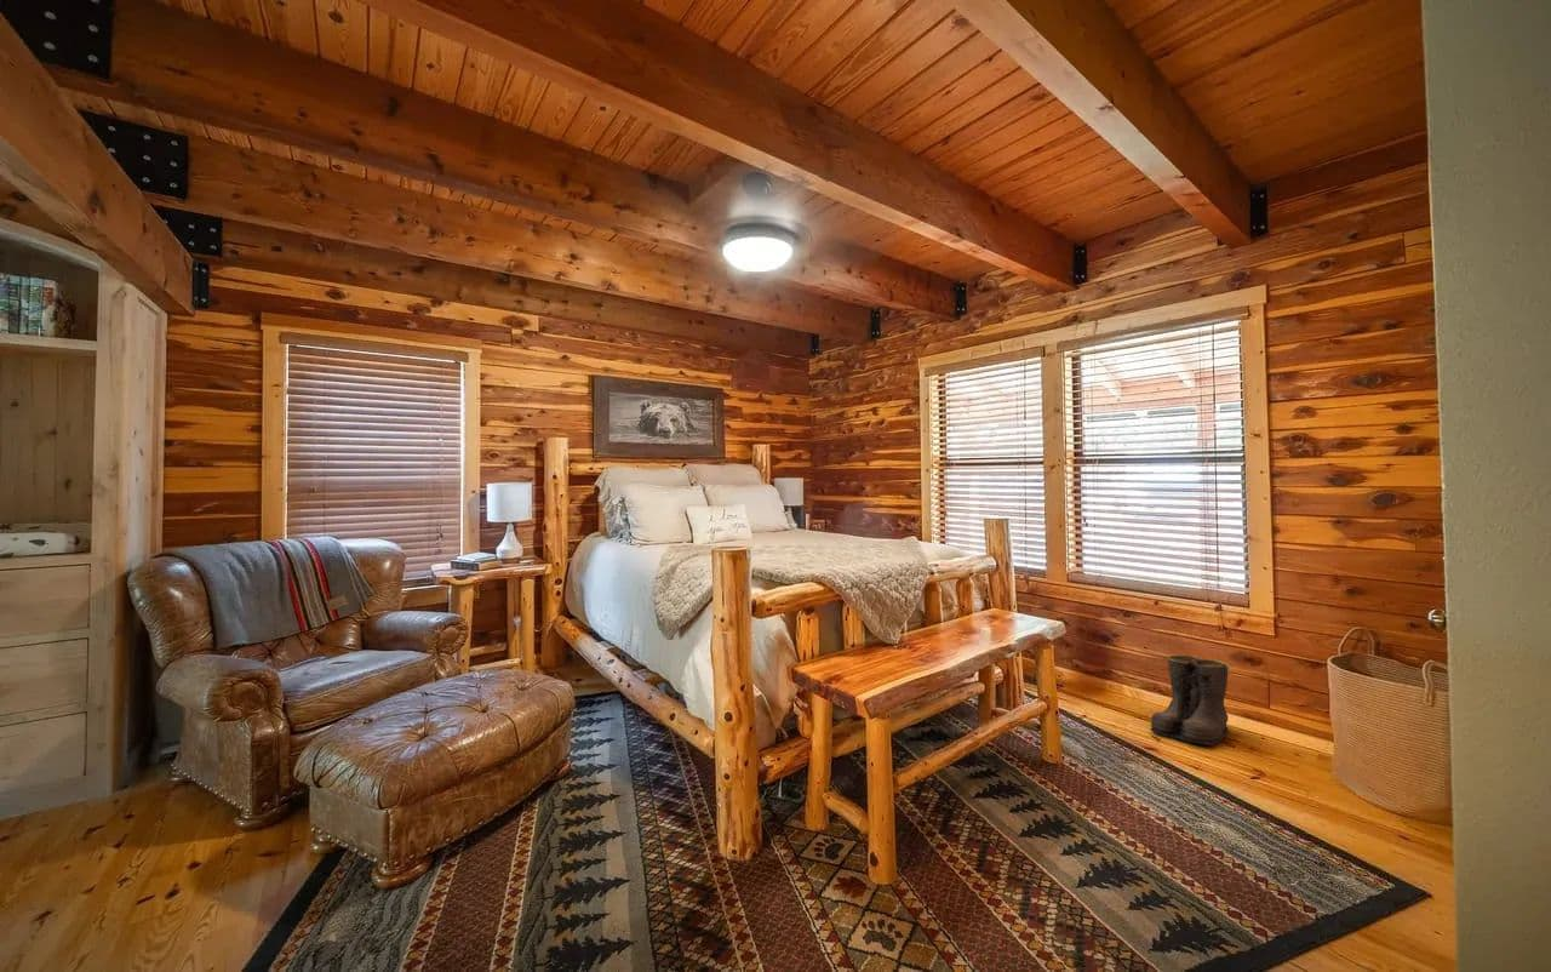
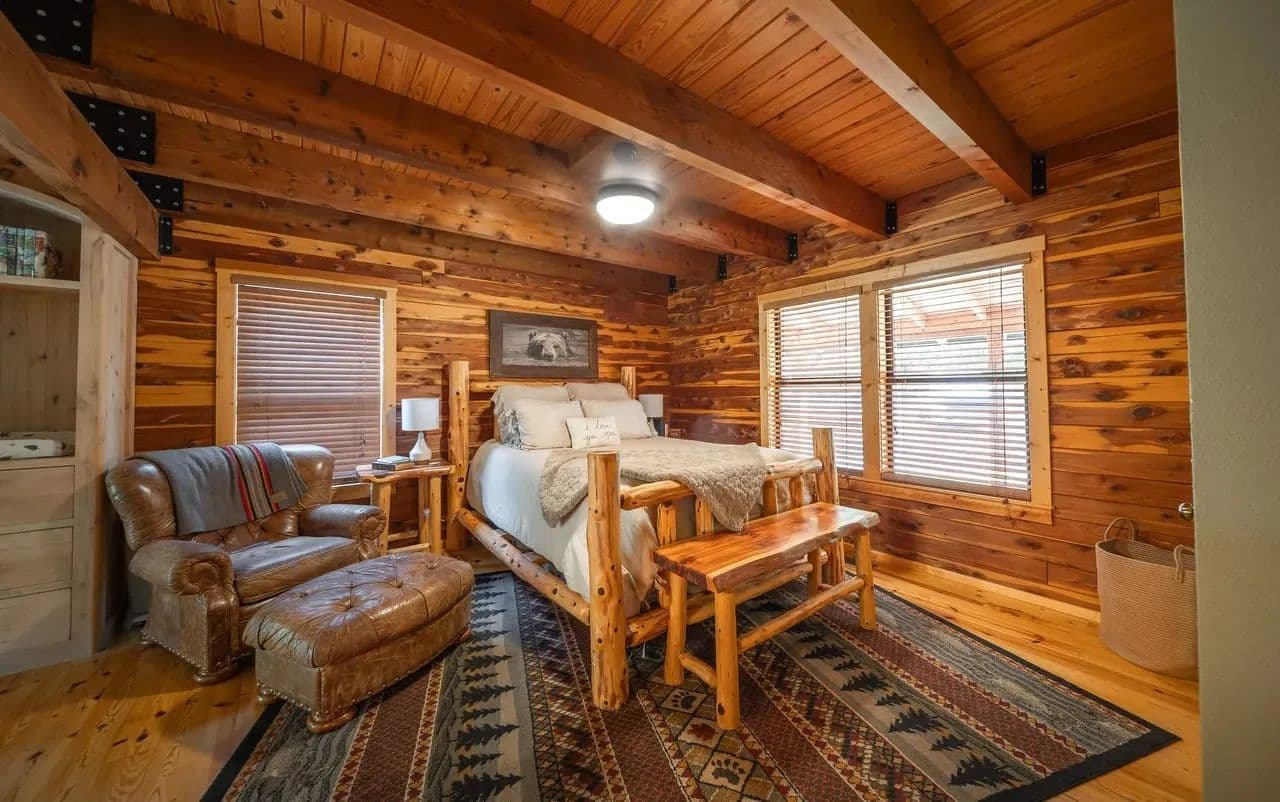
- boots [1150,654,1232,747]
